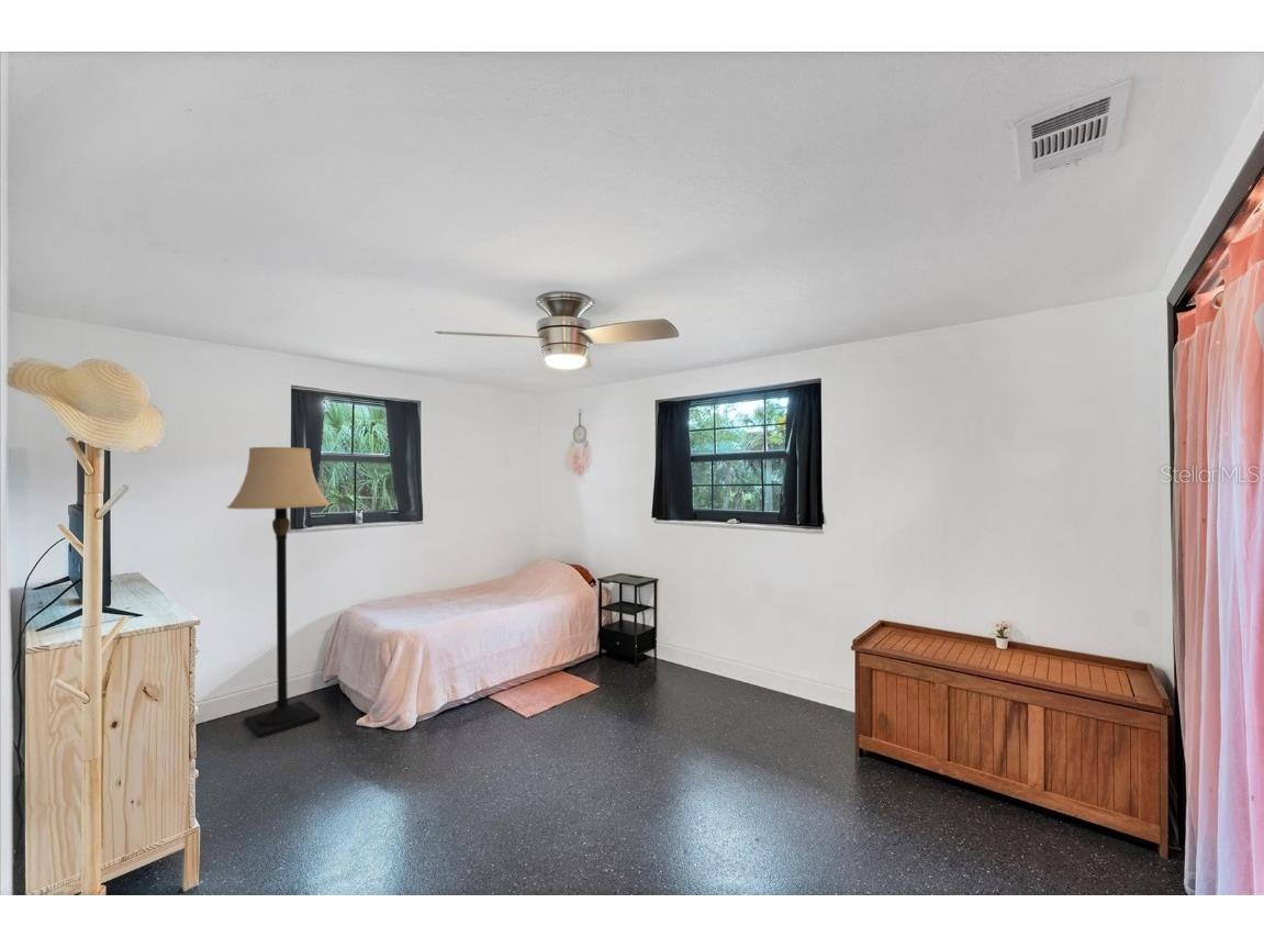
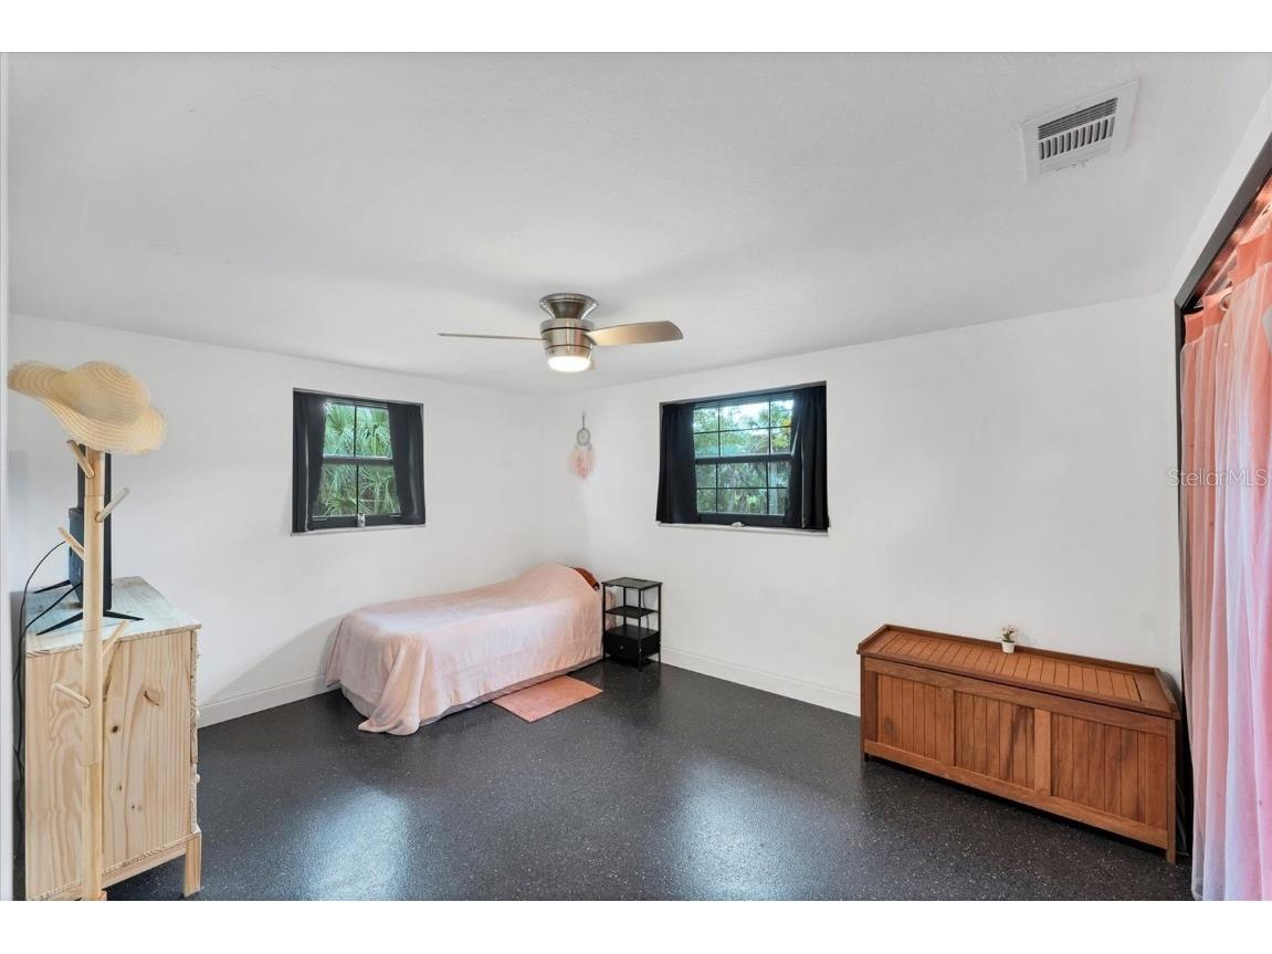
- lamp [225,446,332,739]
